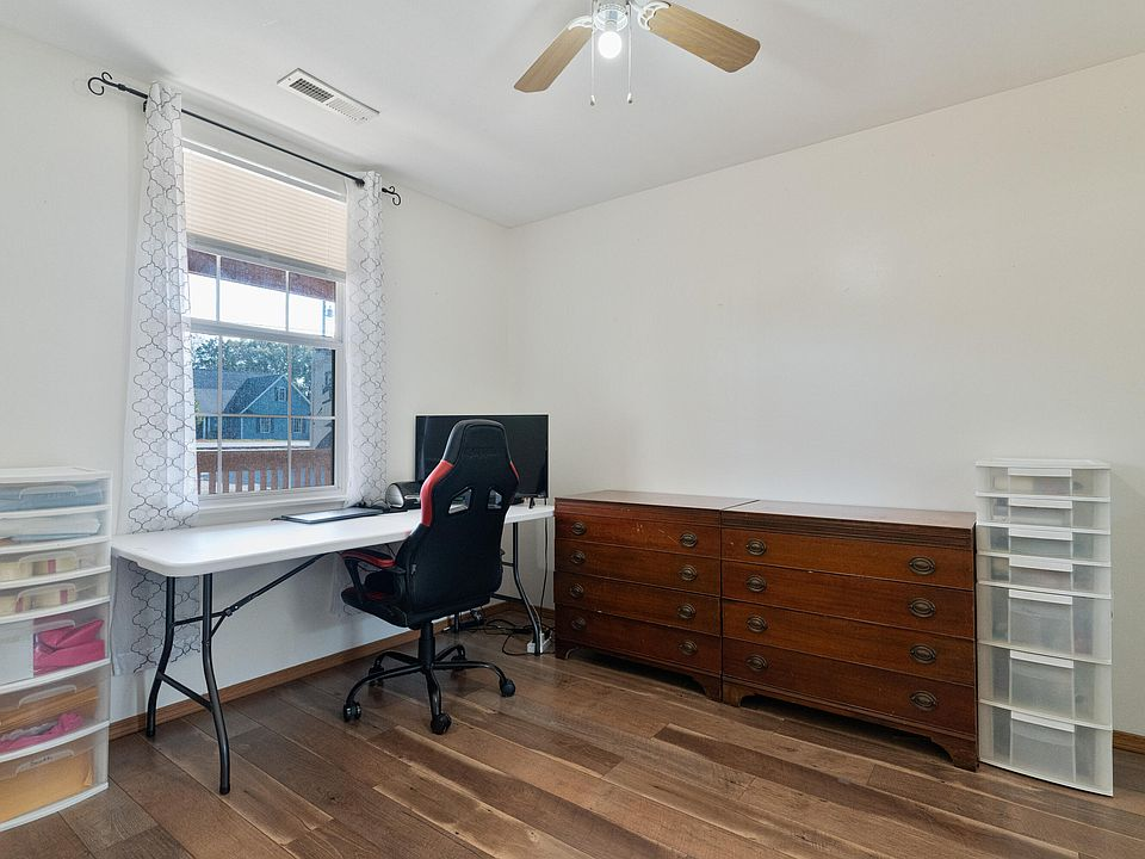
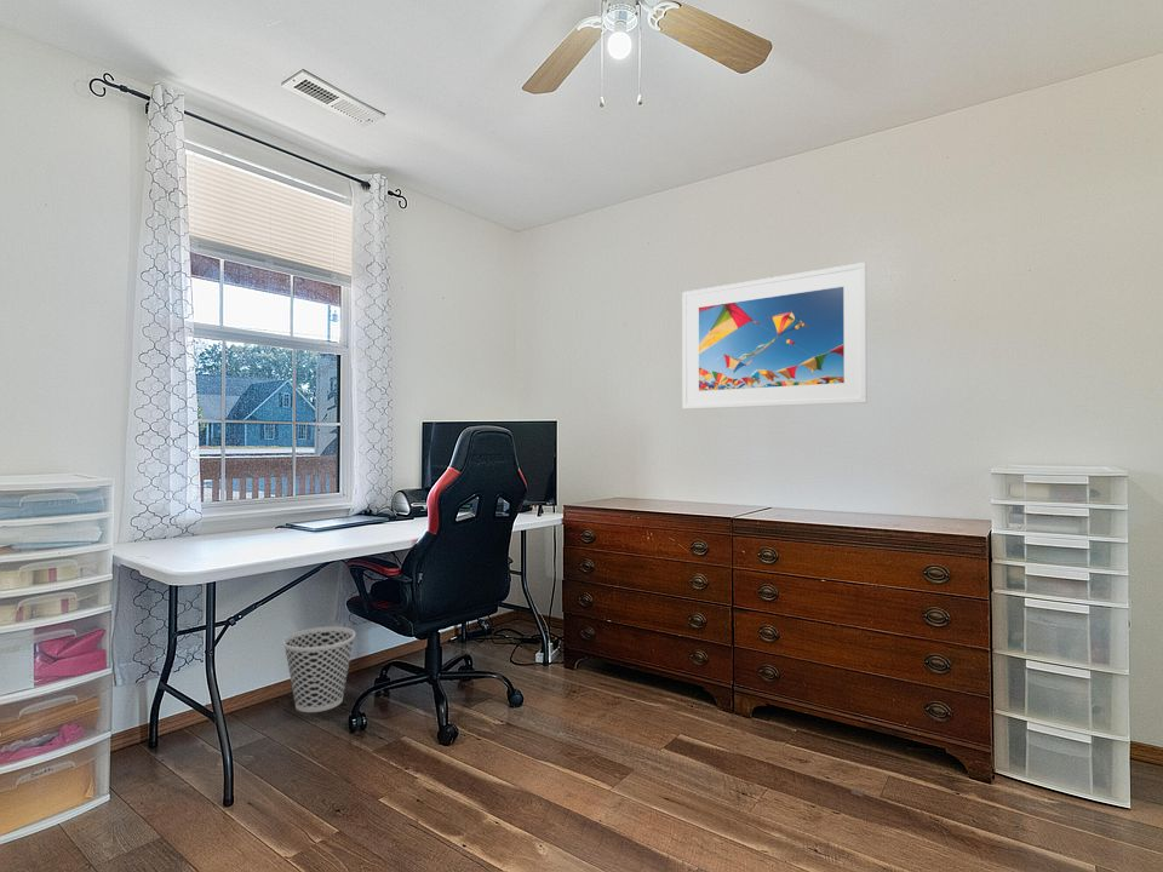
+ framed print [681,262,869,411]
+ wastebasket [281,626,356,713]
